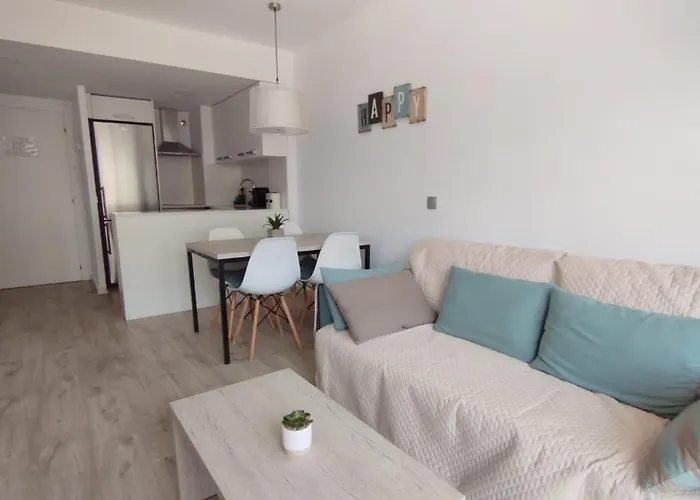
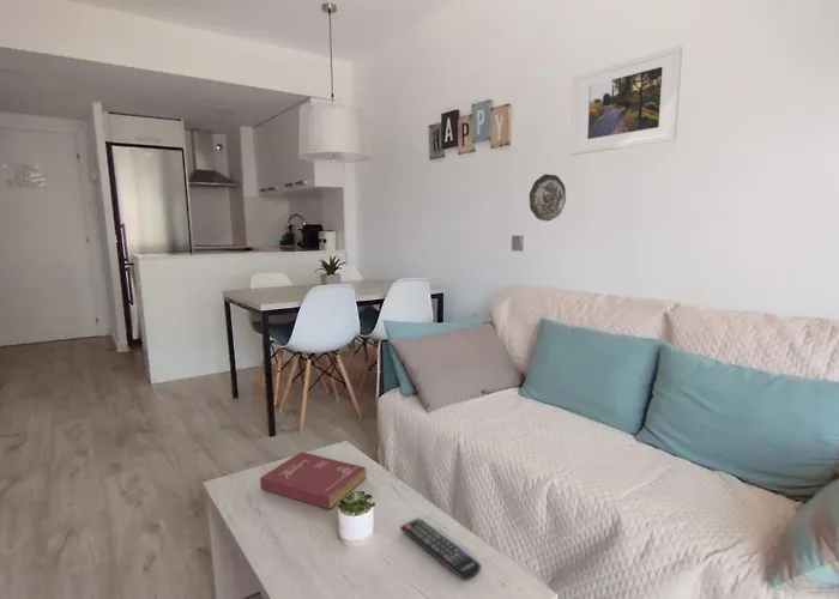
+ decorative plate [529,174,567,223]
+ book [259,450,367,510]
+ remote control [399,518,482,581]
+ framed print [568,44,683,156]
